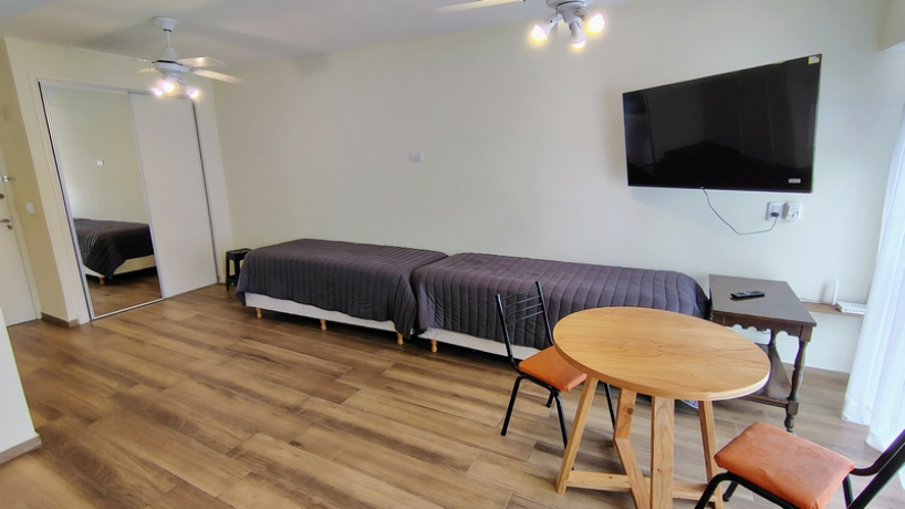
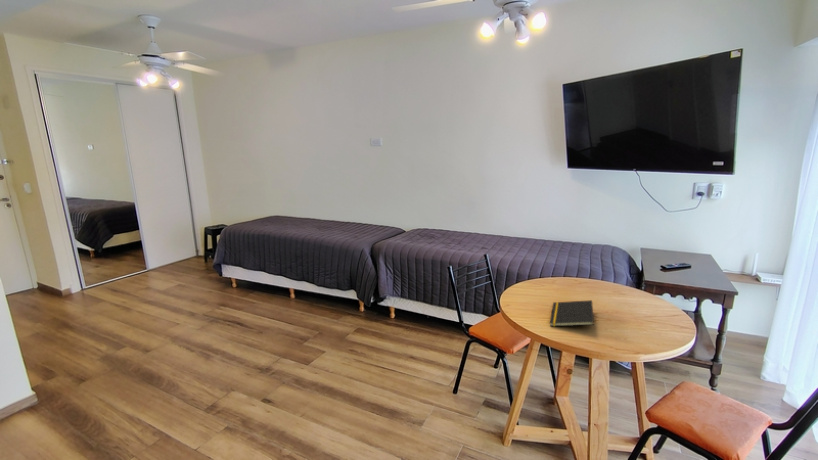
+ notepad [549,299,595,327]
